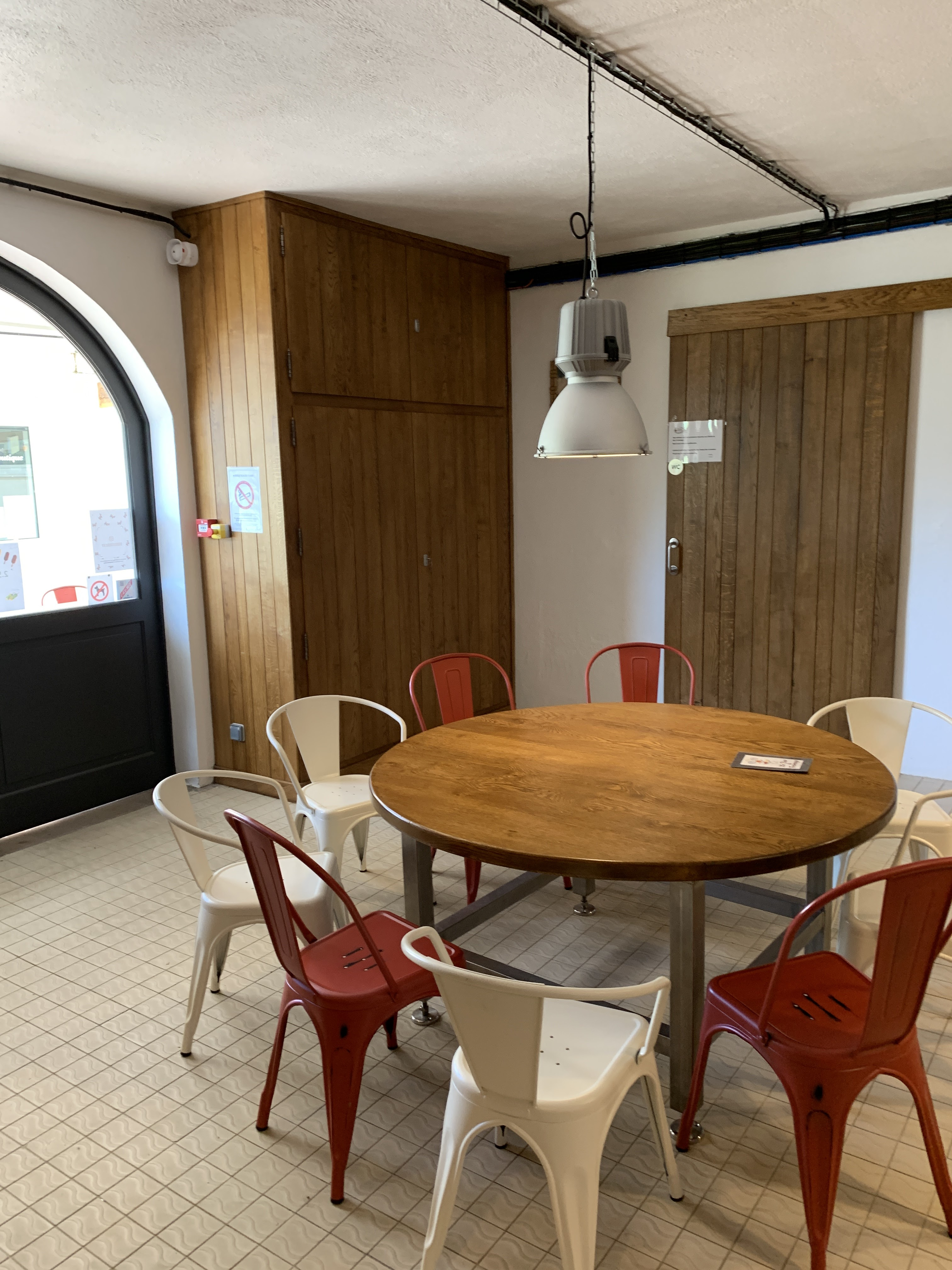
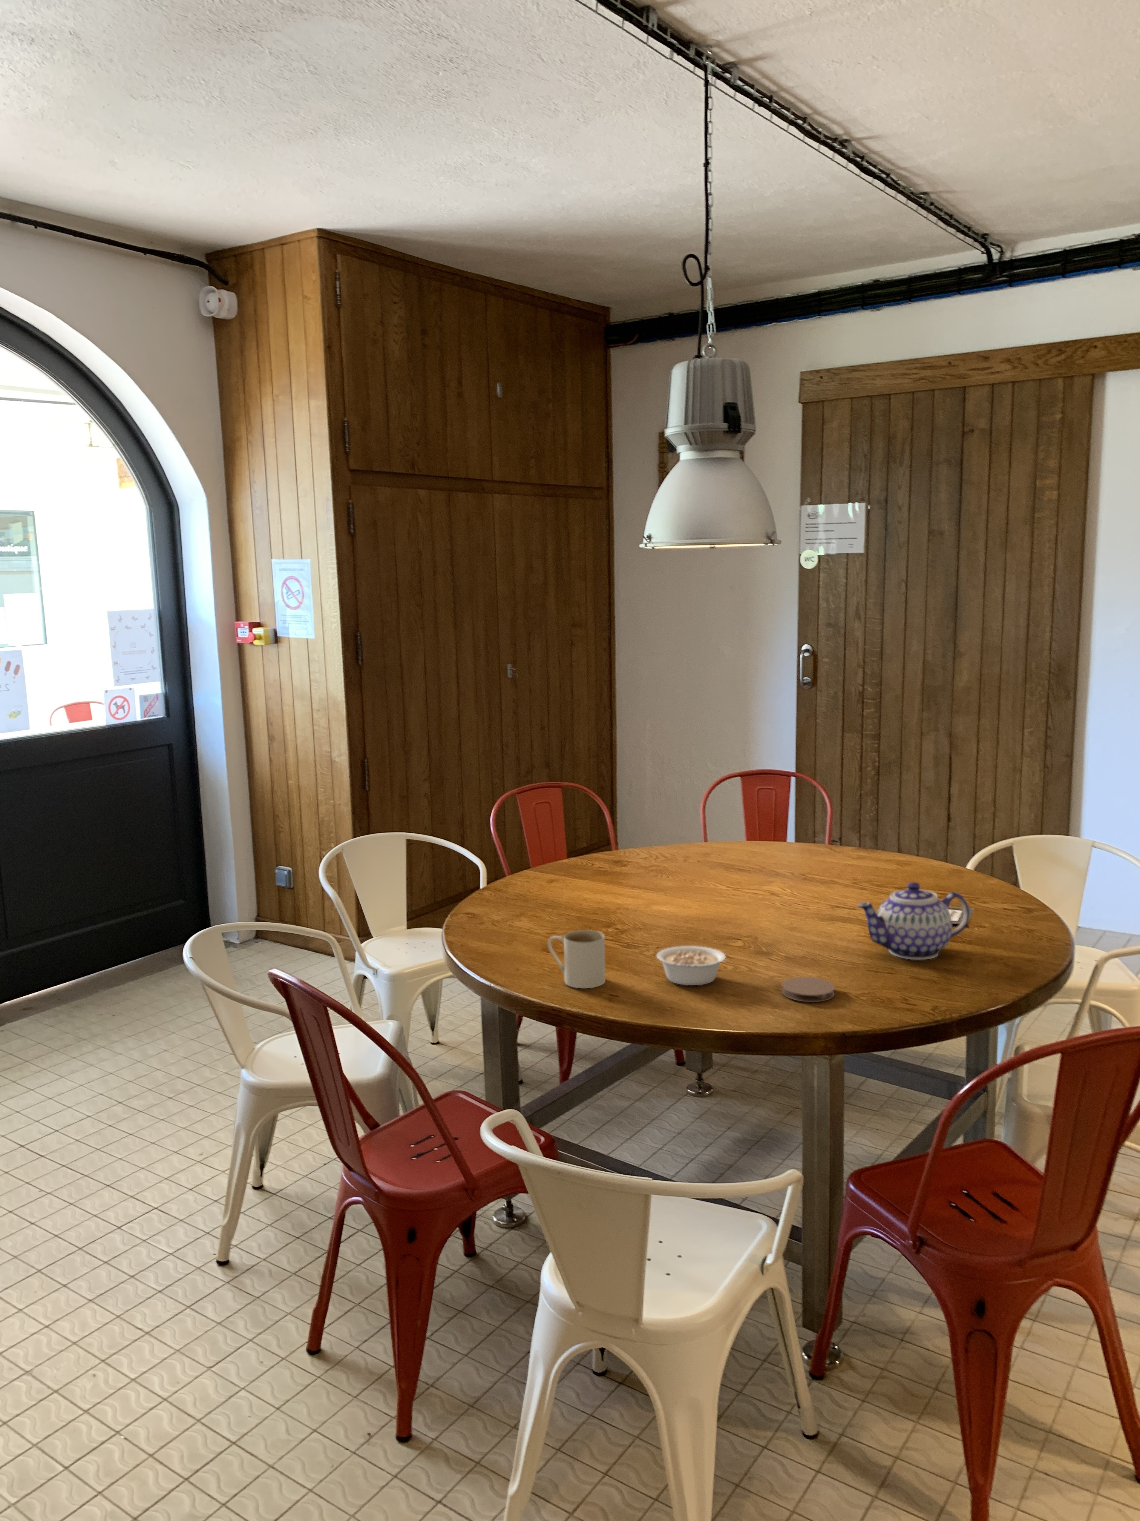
+ mug [547,929,606,989]
+ legume [656,946,732,986]
+ coaster [782,976,835,1002]
+ teapot [857,881,970,961]
